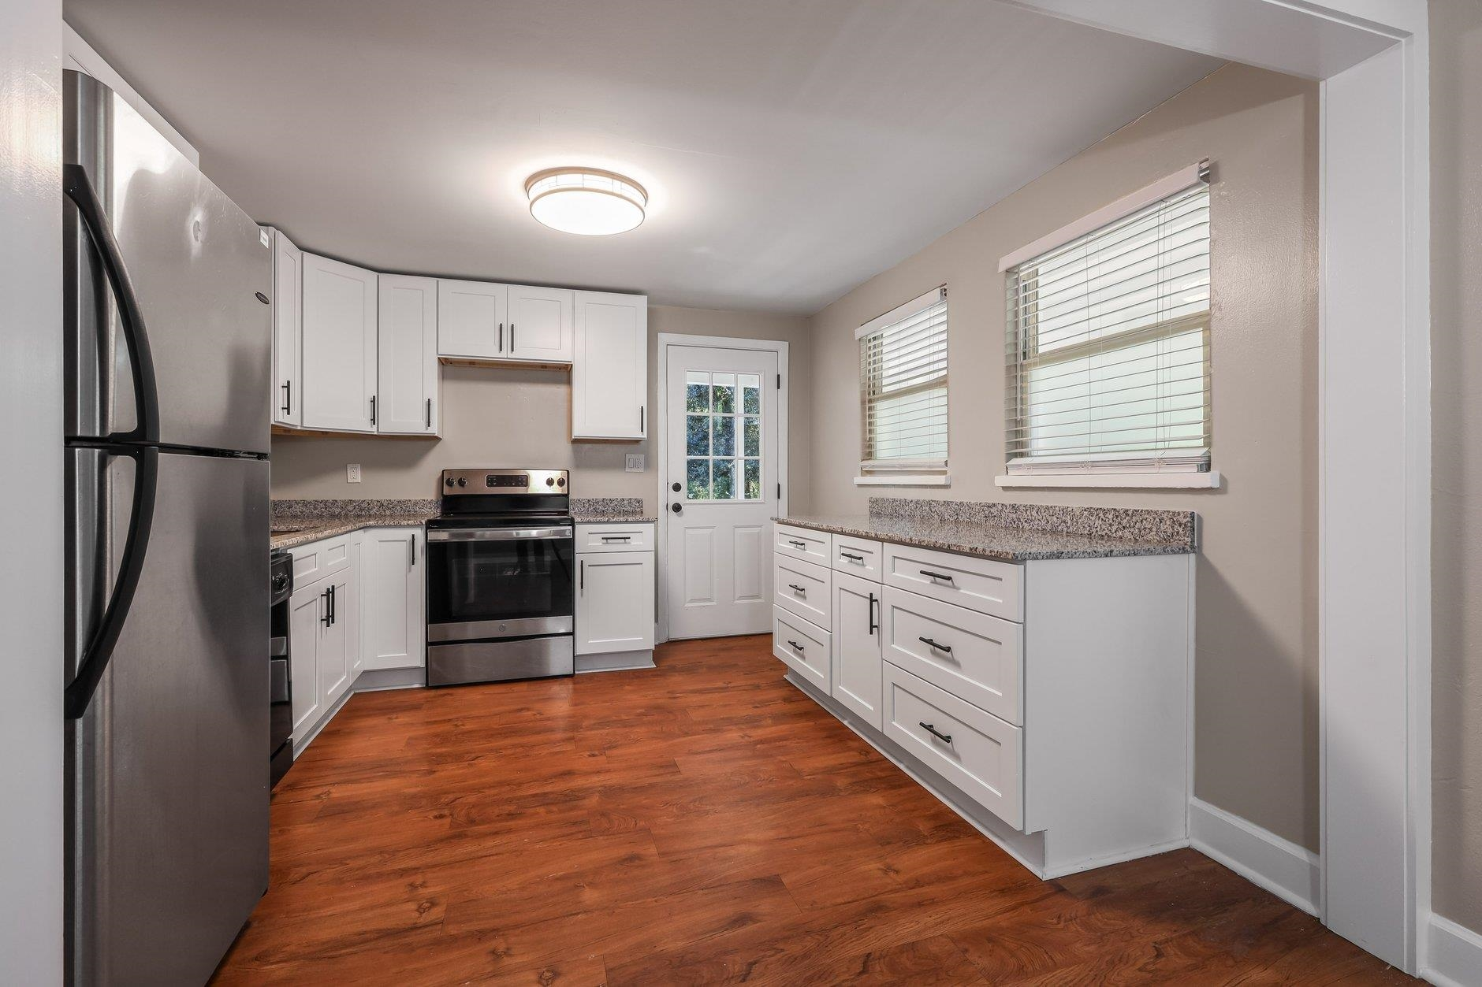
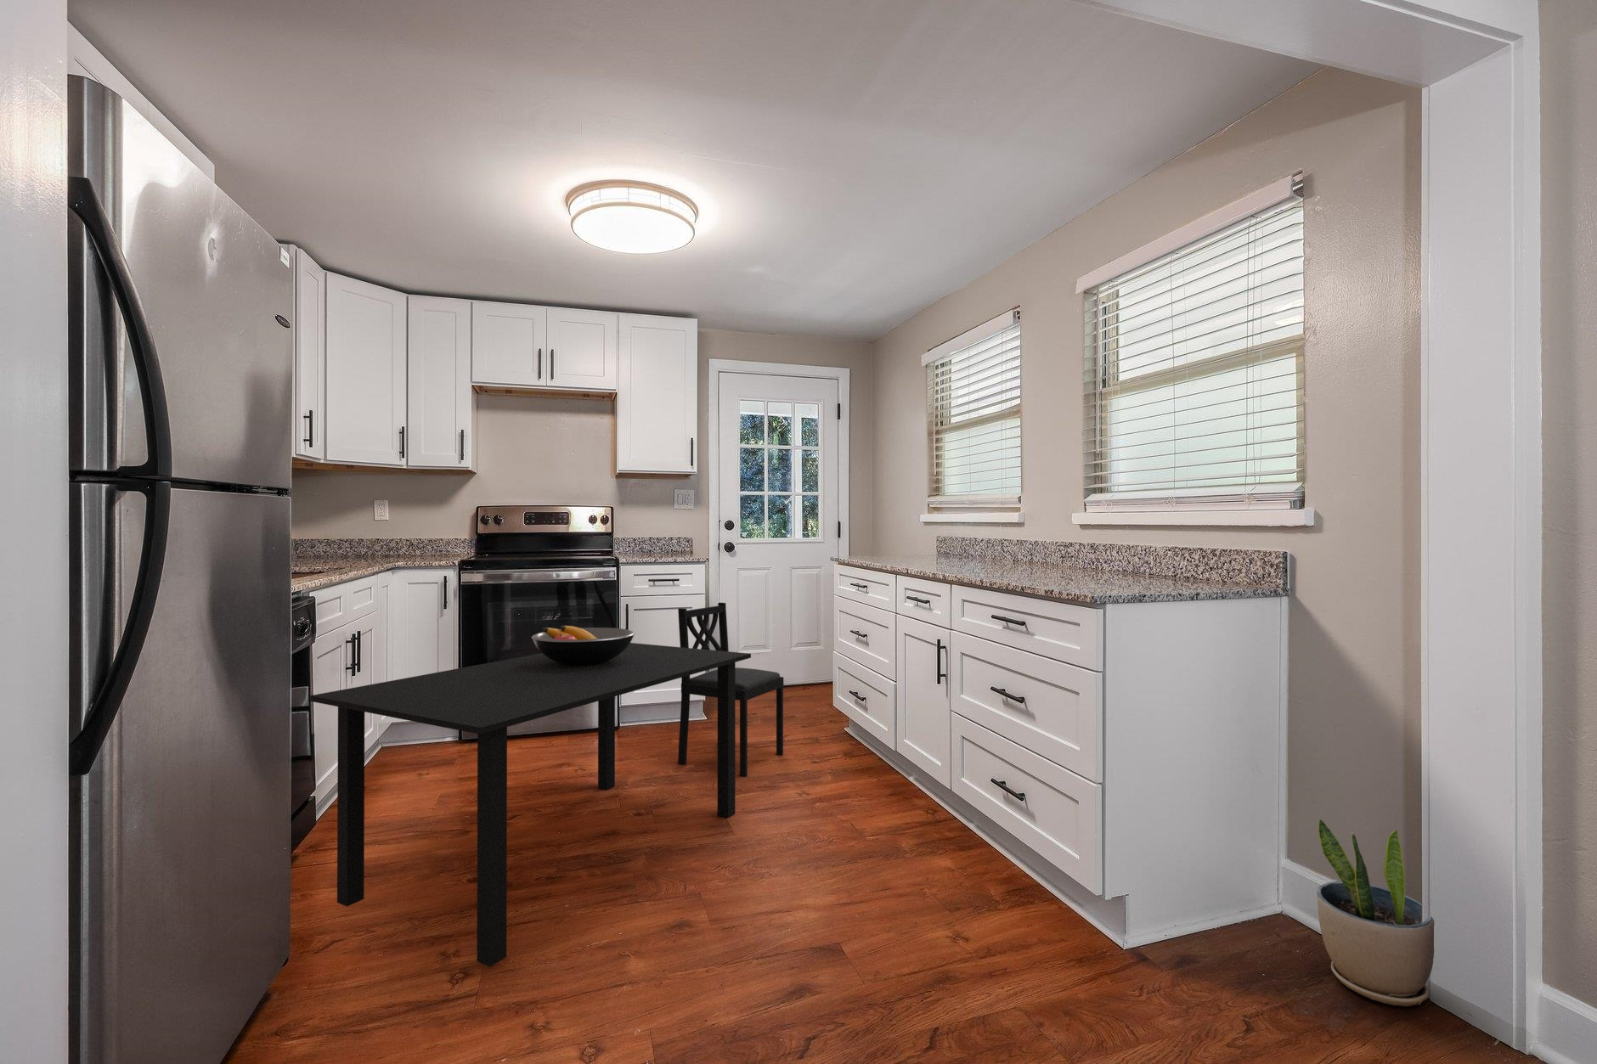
+ fruit bowl [531,625,635,665]
+ potted plant [1316,818,1434,1007]
+ dining set [309,602,784,968]
